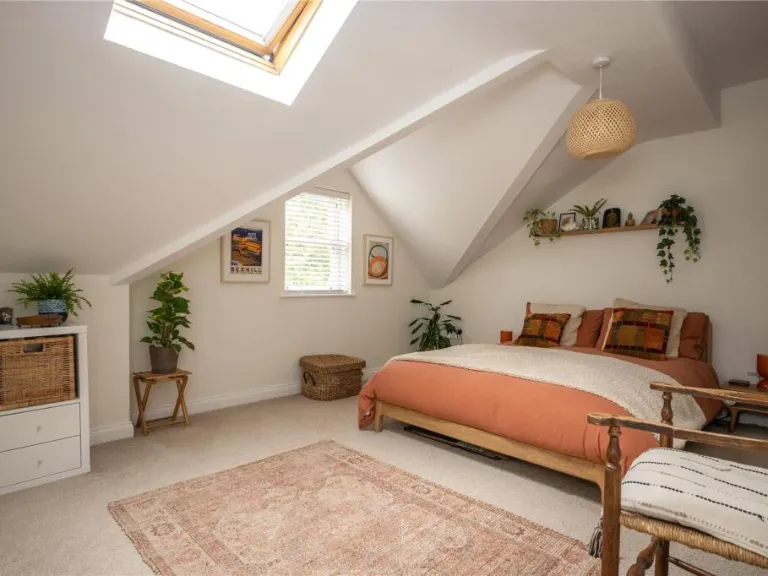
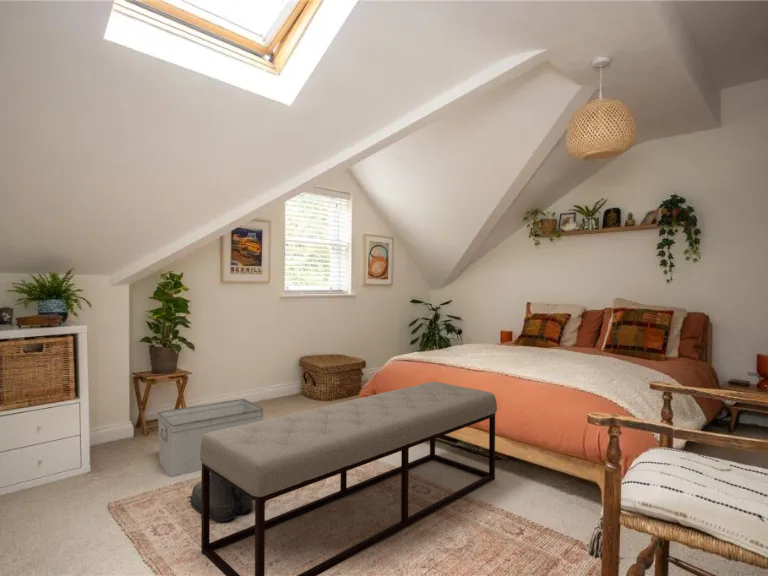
+ boots [187,471,254,523]
+ storage bin [157,398,265,478]
+ bench [200,381,498,576]
